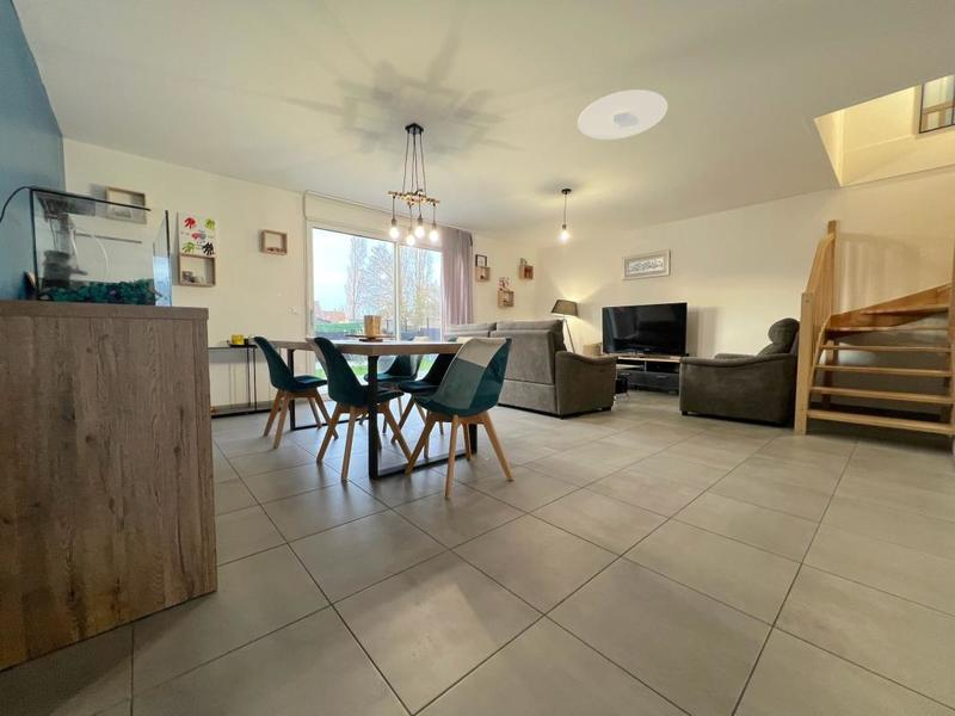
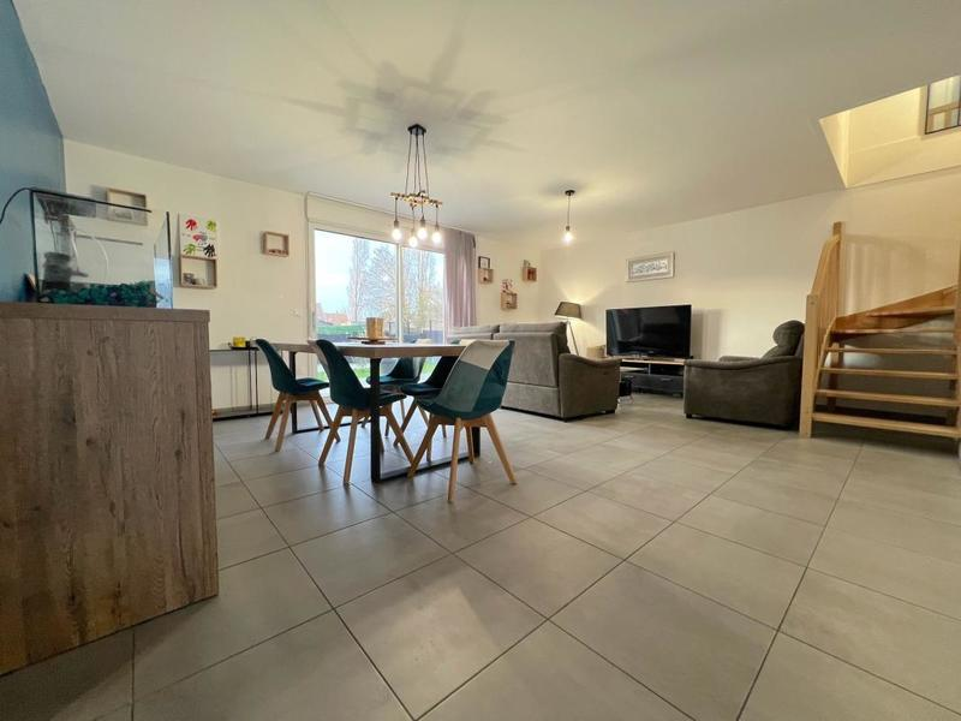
- ceiling light [577,88,668,141]
